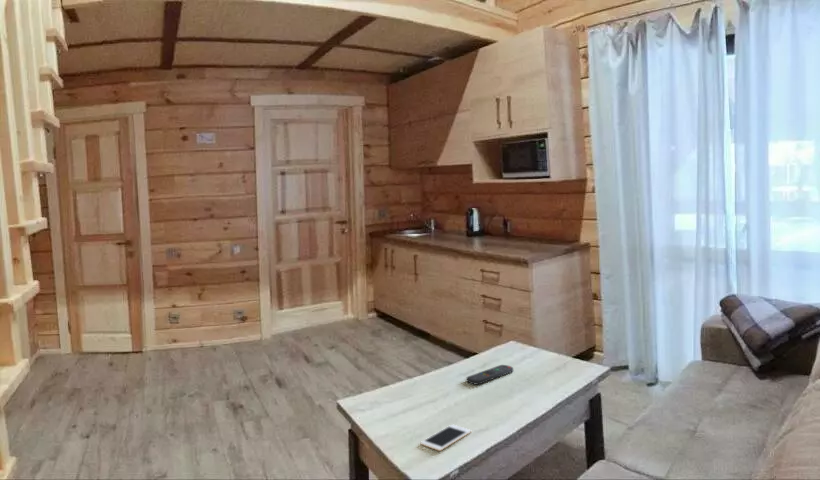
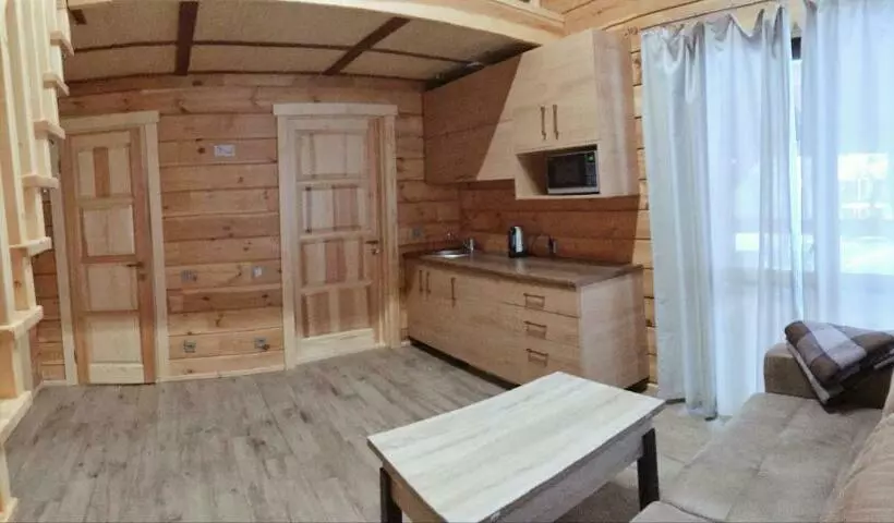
- remote control [466,364,514,386]
- cell phone [420,423,472,452]
